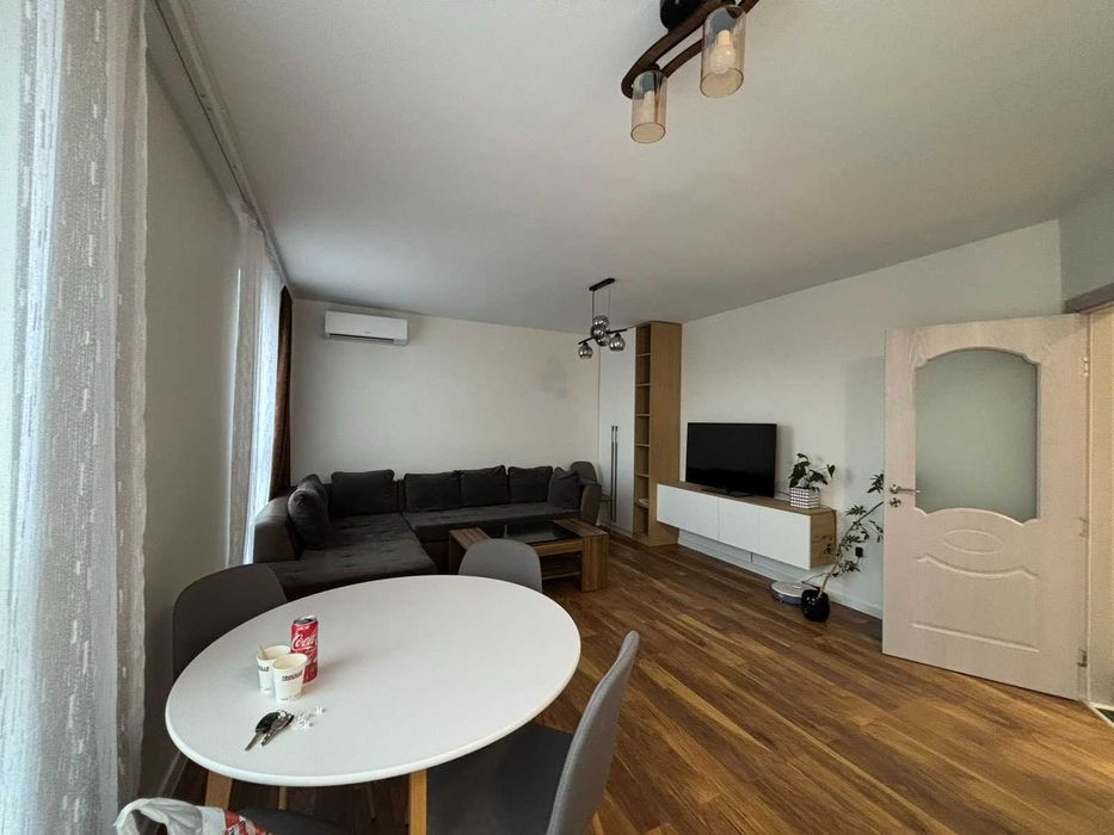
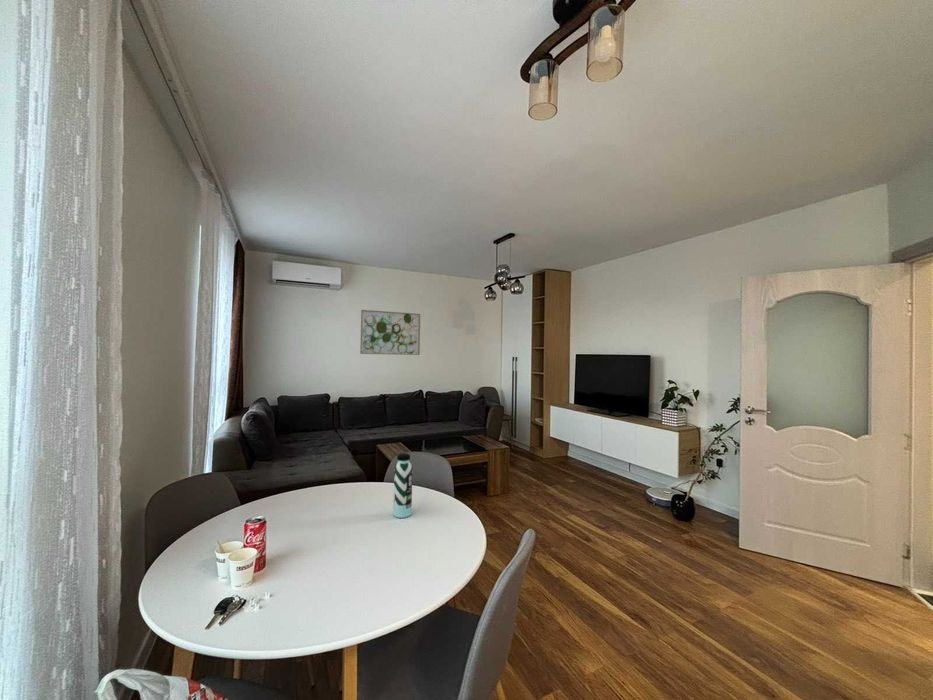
+ water bottle [392,452,413,519]
+ wall art [359,309,421,356]
